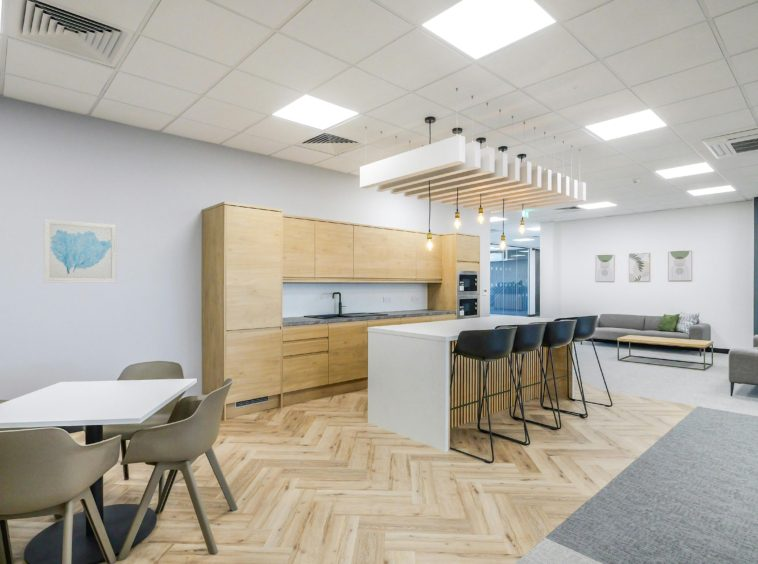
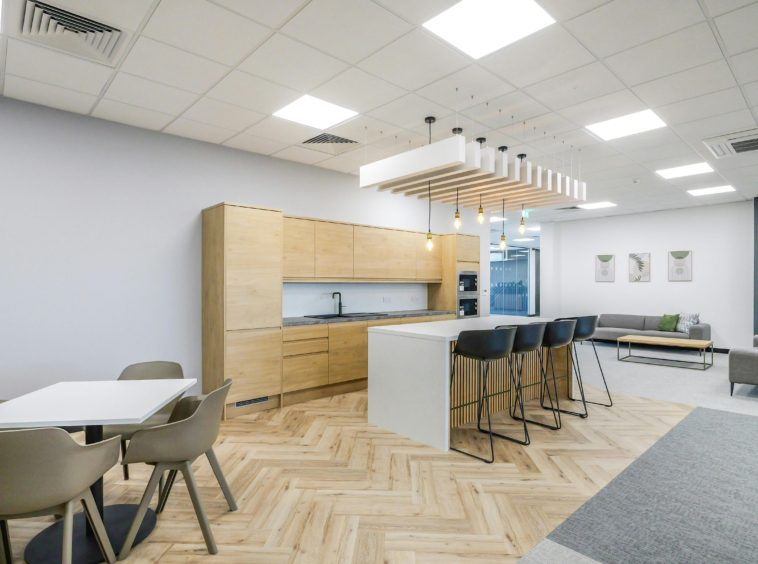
- wall art [43,218,118,284]
